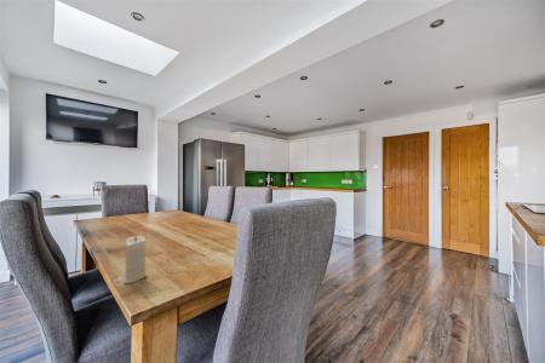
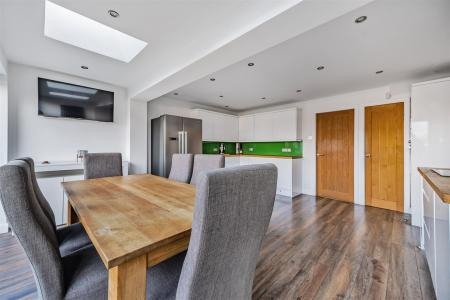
- candle [122,235,148,284]
